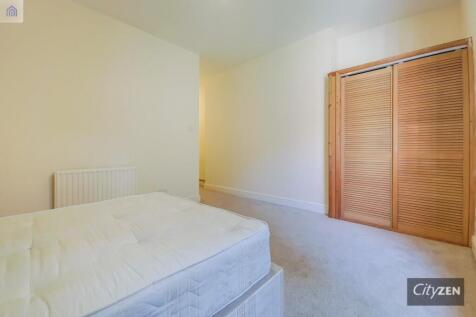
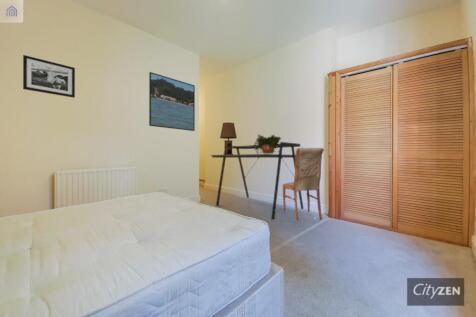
+ picture frame [22,54,76,99]
+ table lamp [219,122,238,155]
+ potted plant [253,134,282,154]
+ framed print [148,71,196,132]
+ desk [210,141,305,220]
+ dining chair [282,147,325,222]
